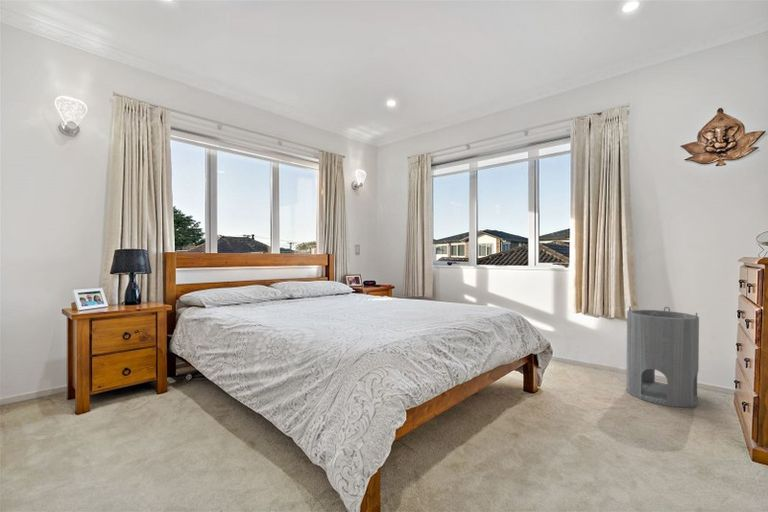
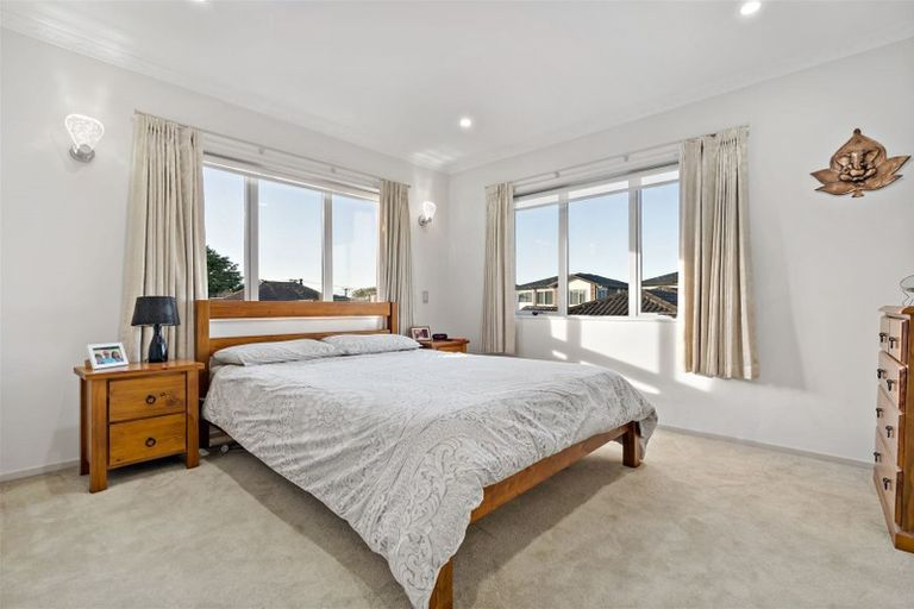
- cylinder [625,305,700,408]
